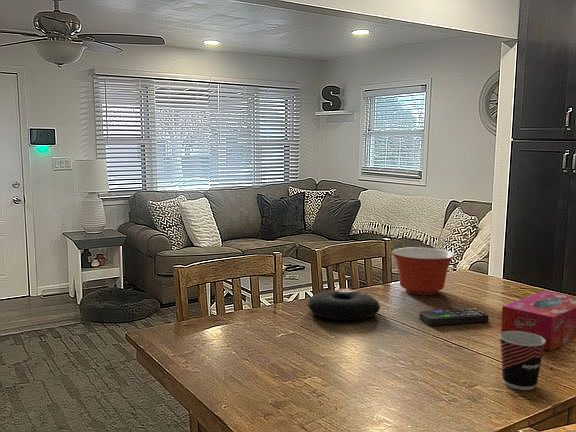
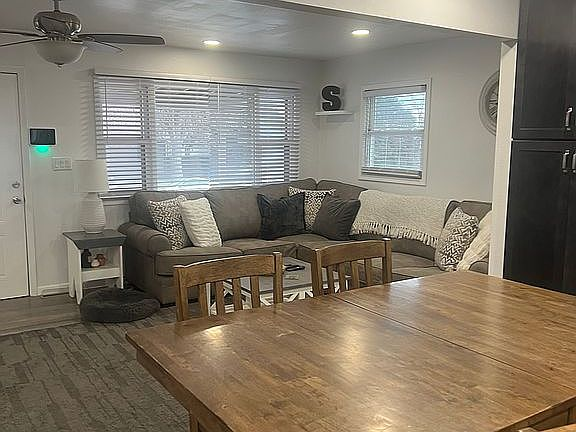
- cup [498,331,546,391]
- remote control [418,307,490,327]
- tissue box [500,290,576,352]
- decorative ball [306,287,381,321]
- mixing bowl [391,247,456,296]
